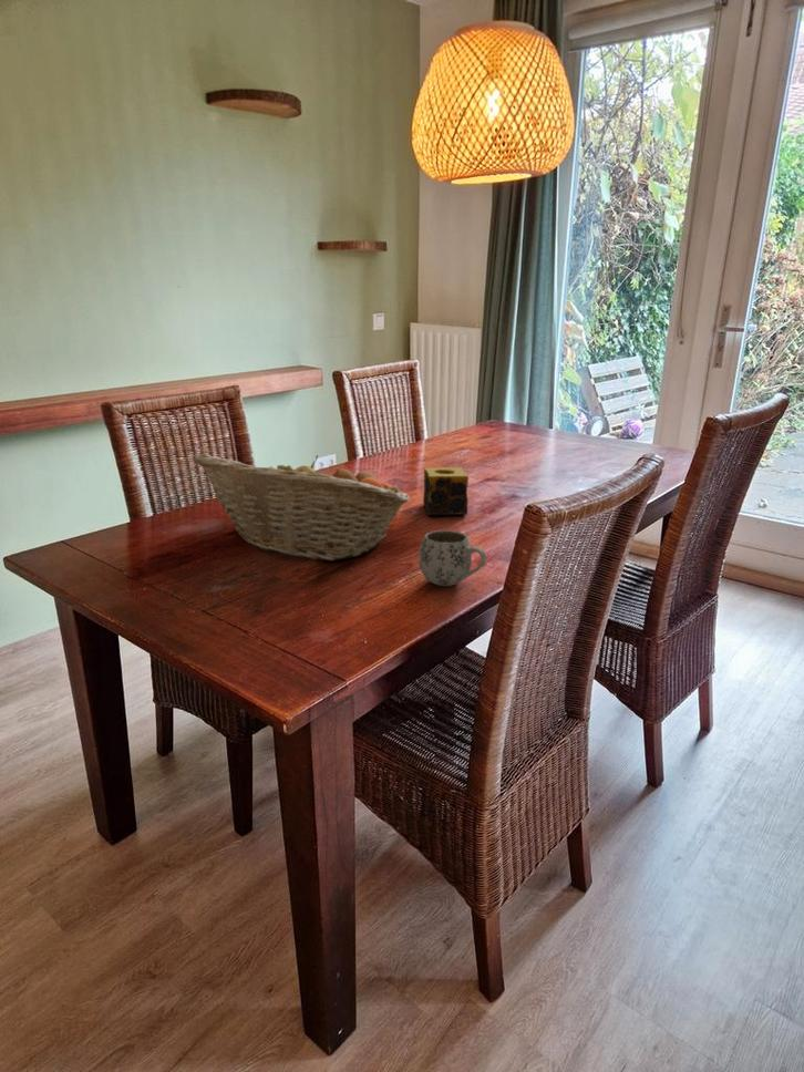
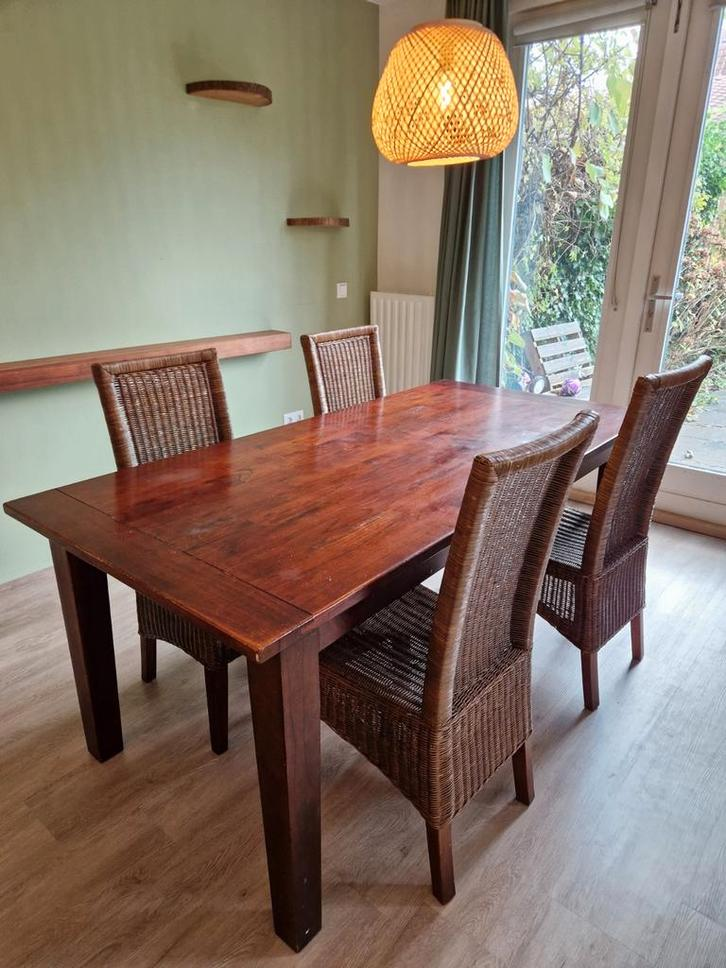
- mug [418,529,487,587]
- candle [422,466,470,516]
- fruit basket [192,453,411,561]
